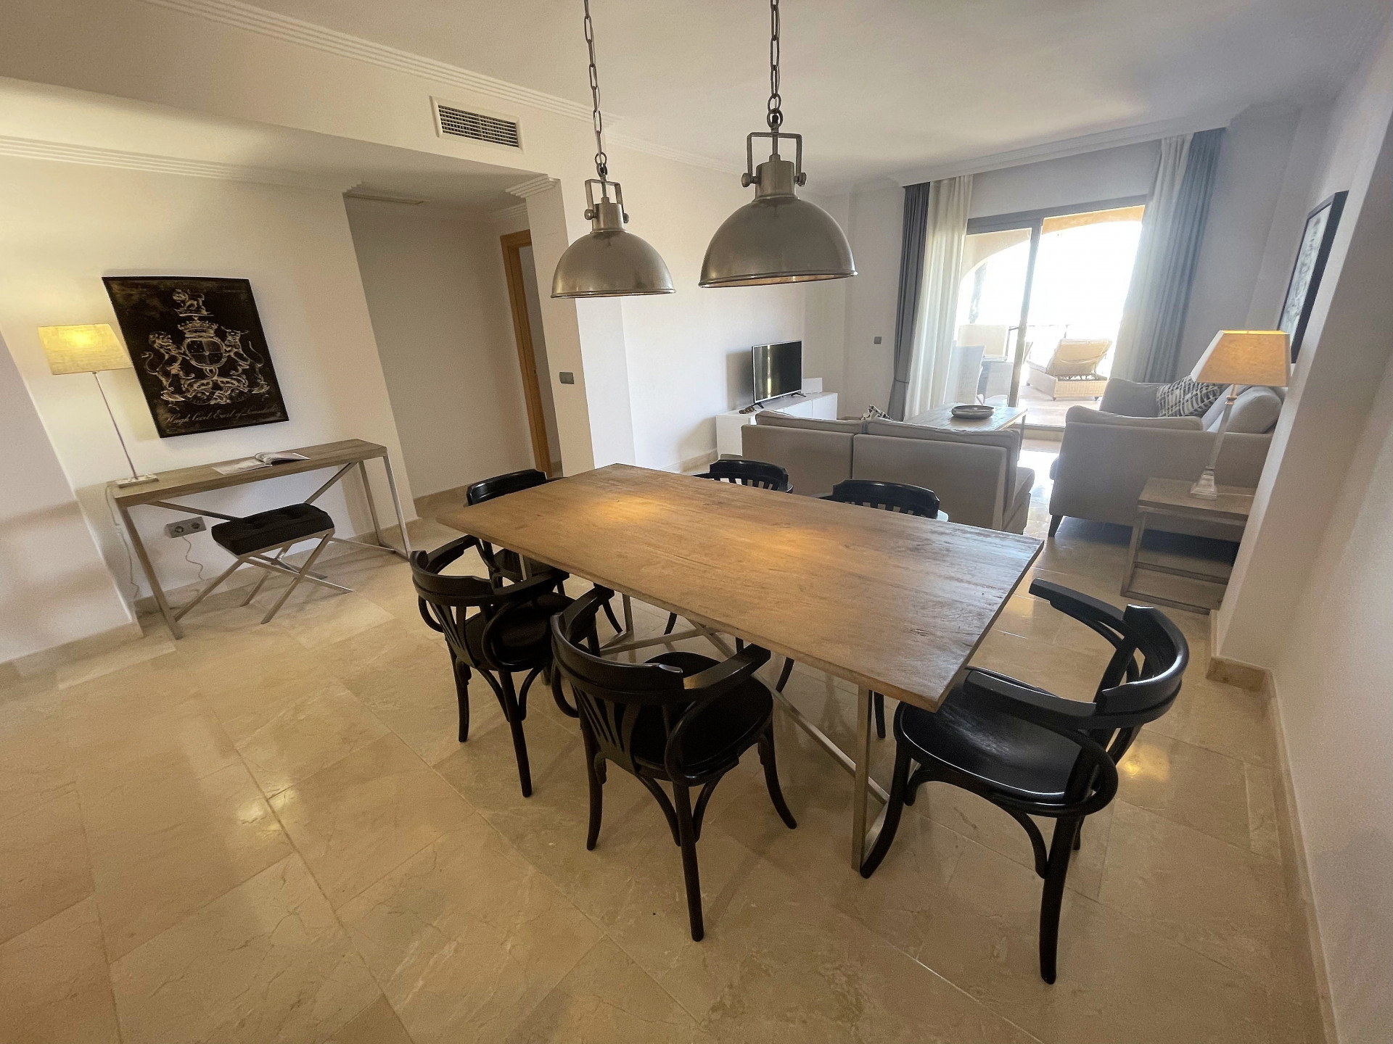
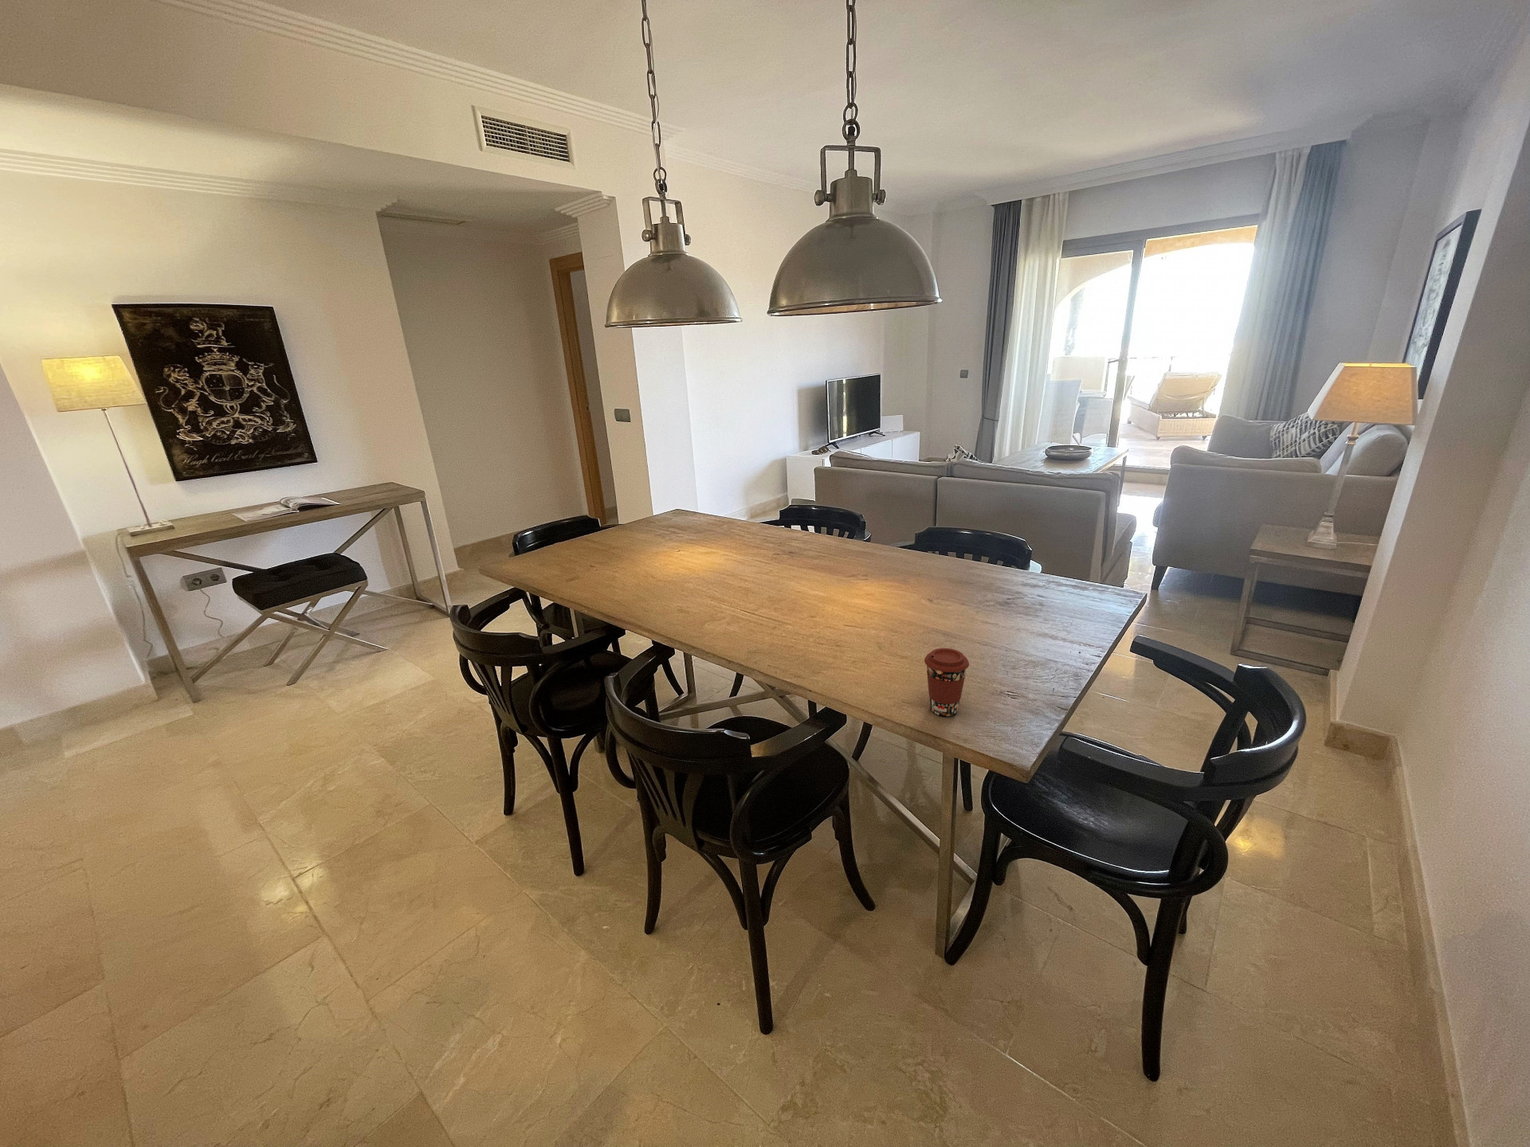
+ coffee cup [924,647,970,717]
